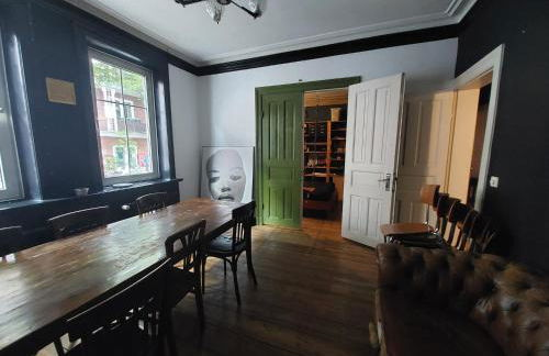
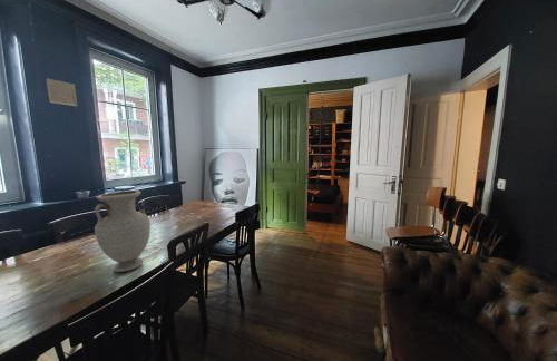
+ vase [94,189,152,273]
